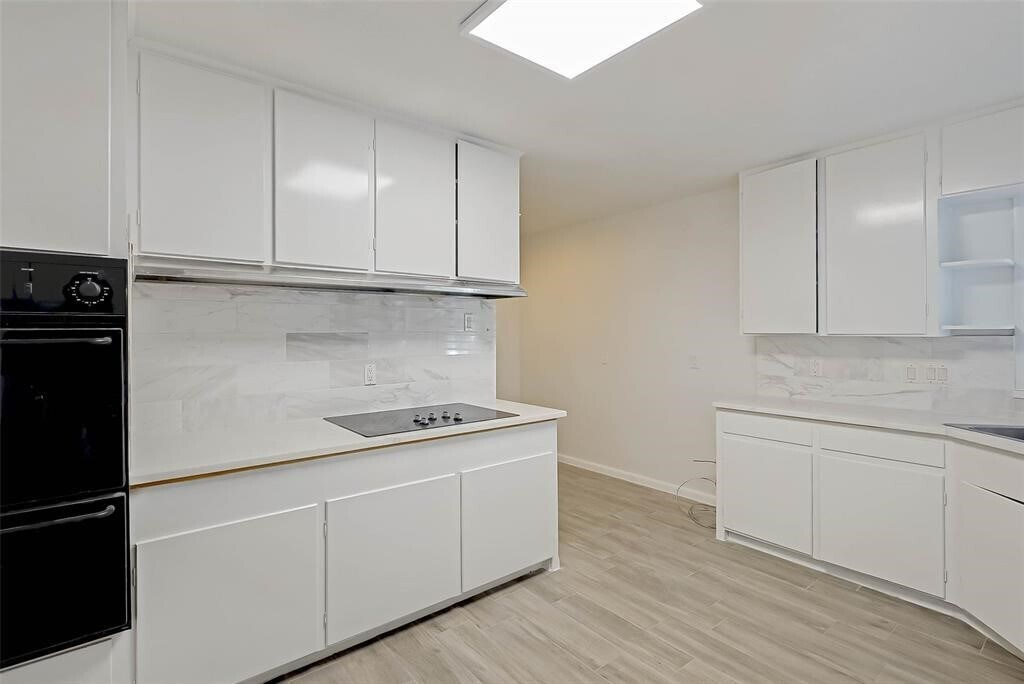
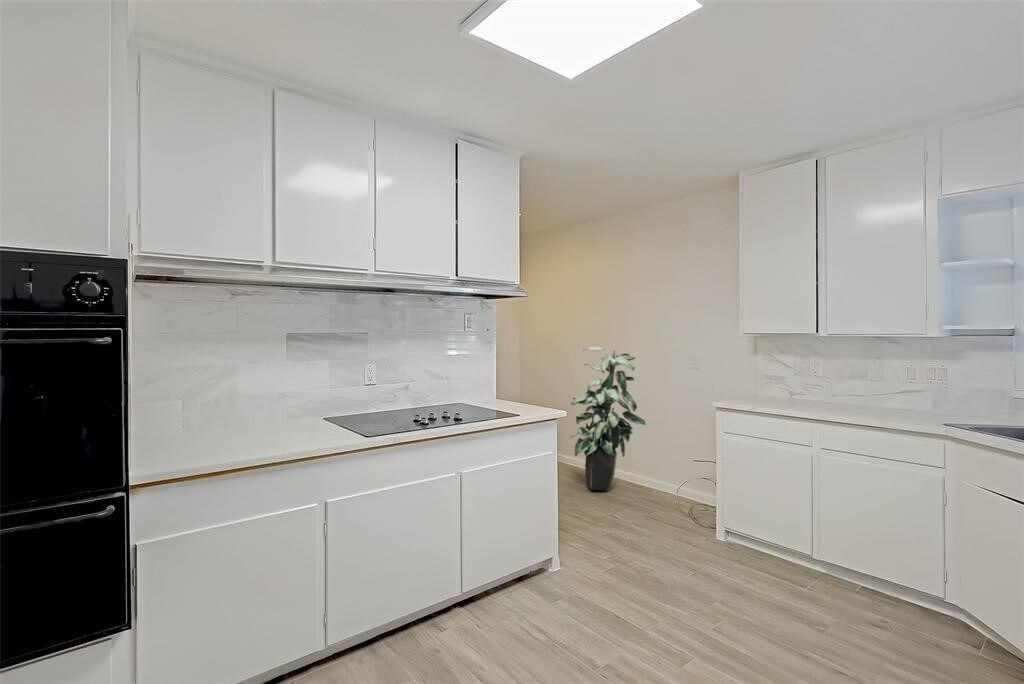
+ indoor plant [569,346,647,492]
